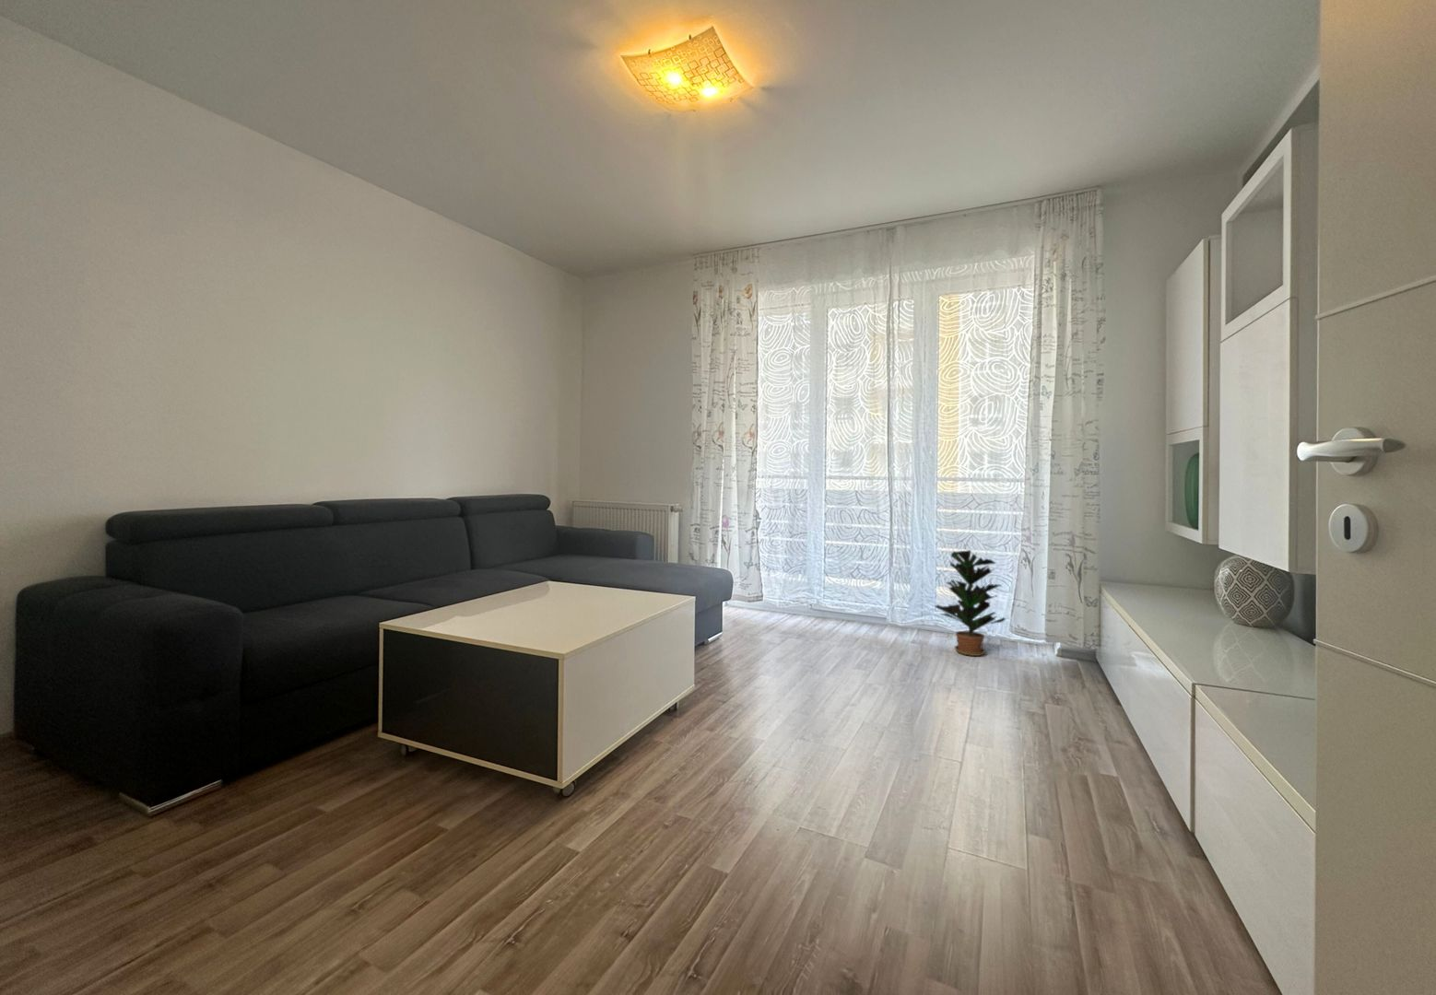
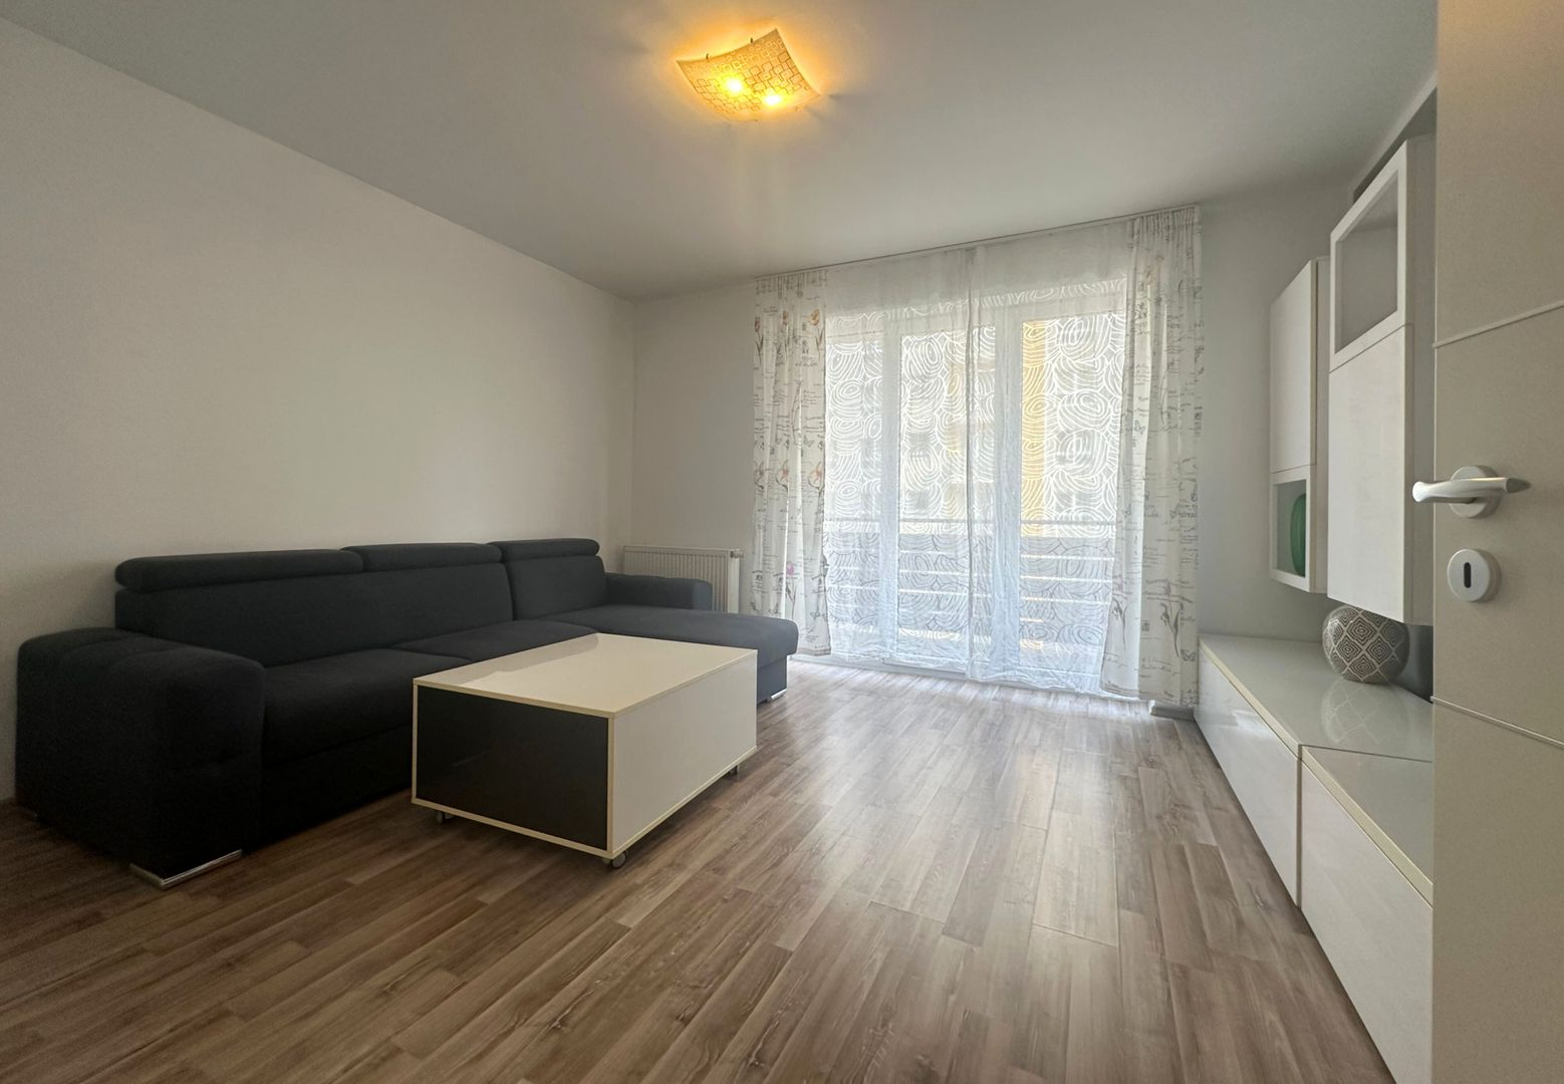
- potted plant [934,549,1007,657]
